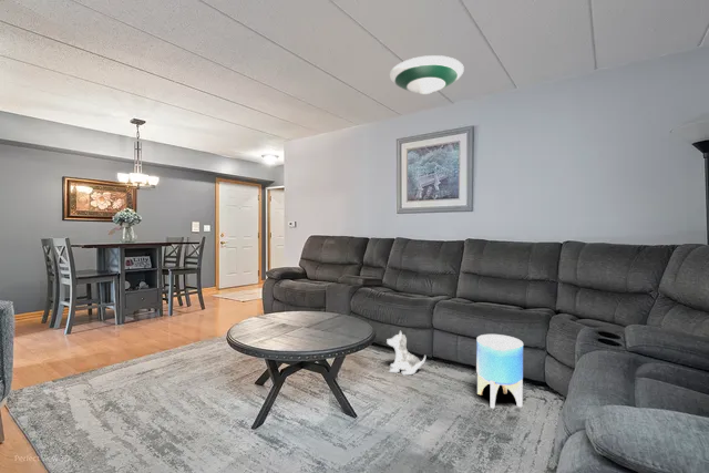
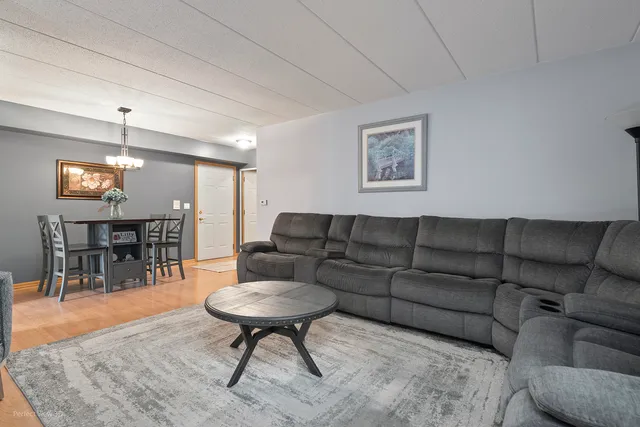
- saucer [389,54,465,95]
- planter [475,333,524,410]
- plush toy [386,330,427,376]
